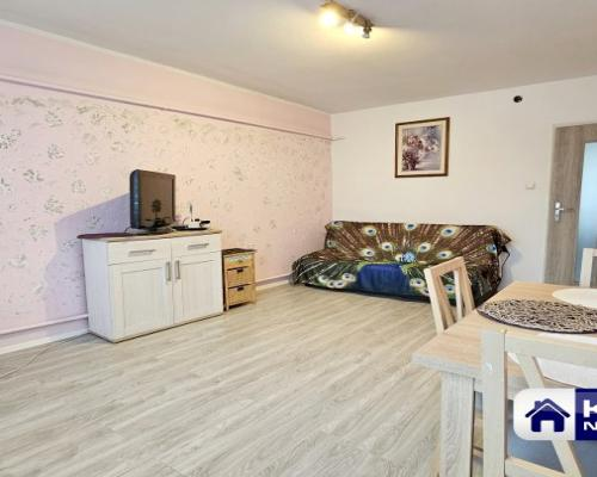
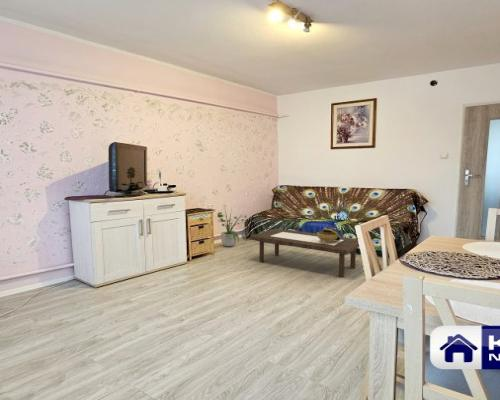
+ potted plant [216,206,247,247]
+ decorative container [316,226,343,243]
+ coffee table [249,227,360,278]
